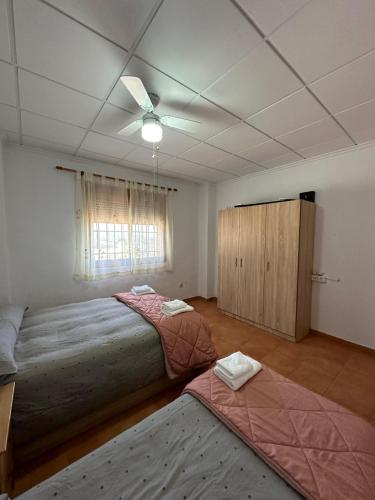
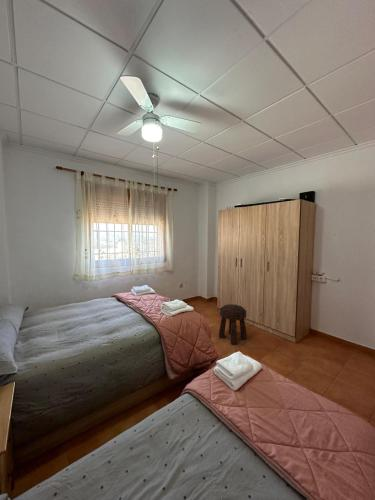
+ stool [218,303,248,345]
